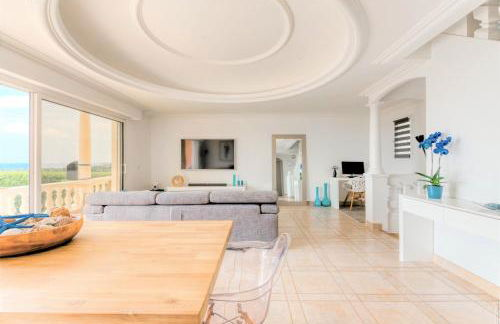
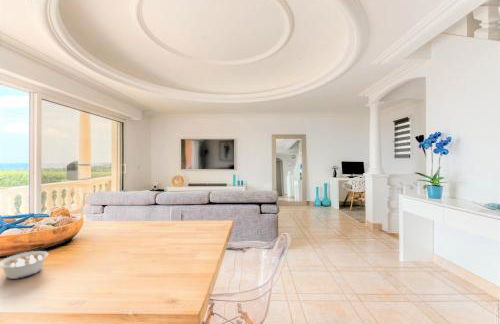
+ legume [0,250,50,280]
